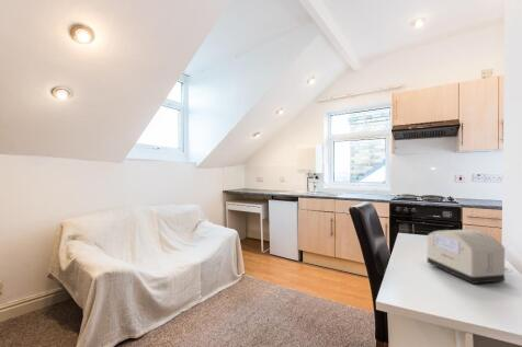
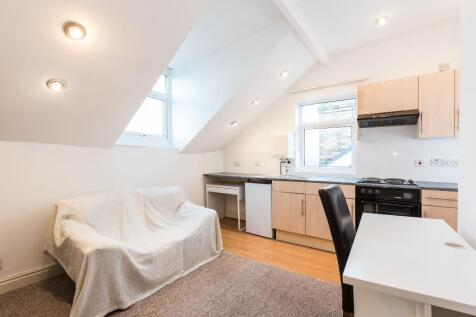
- toaster [427,225,506,285]
